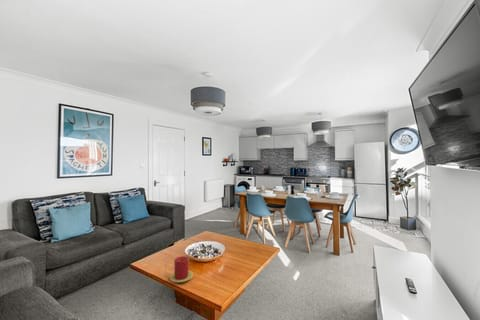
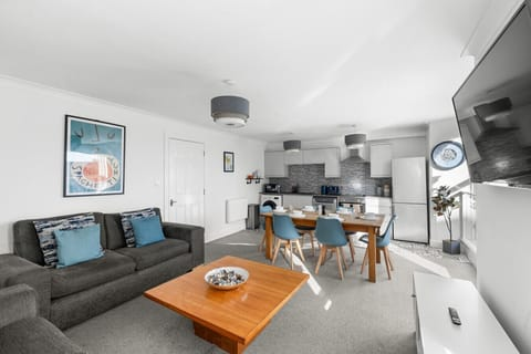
- candle [169,255,194,283]
